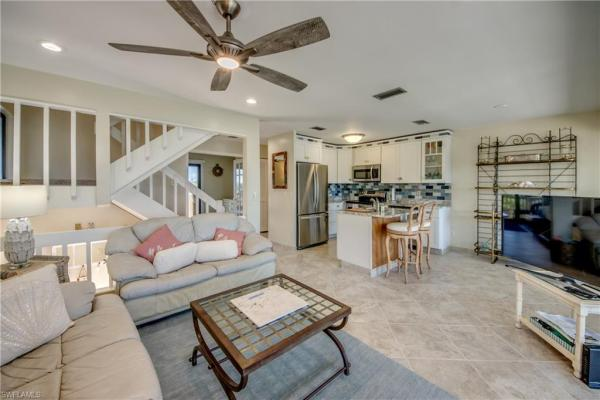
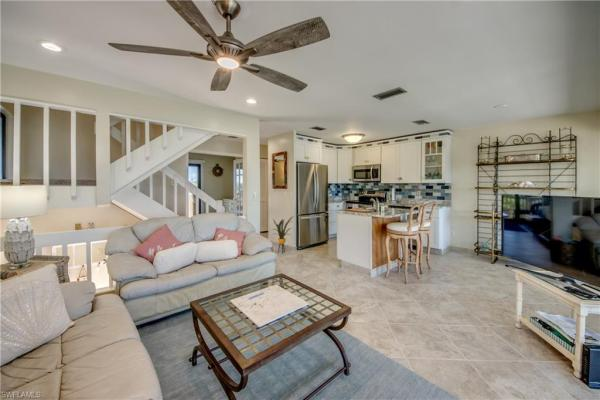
+ house plant [271,215,295,254]
